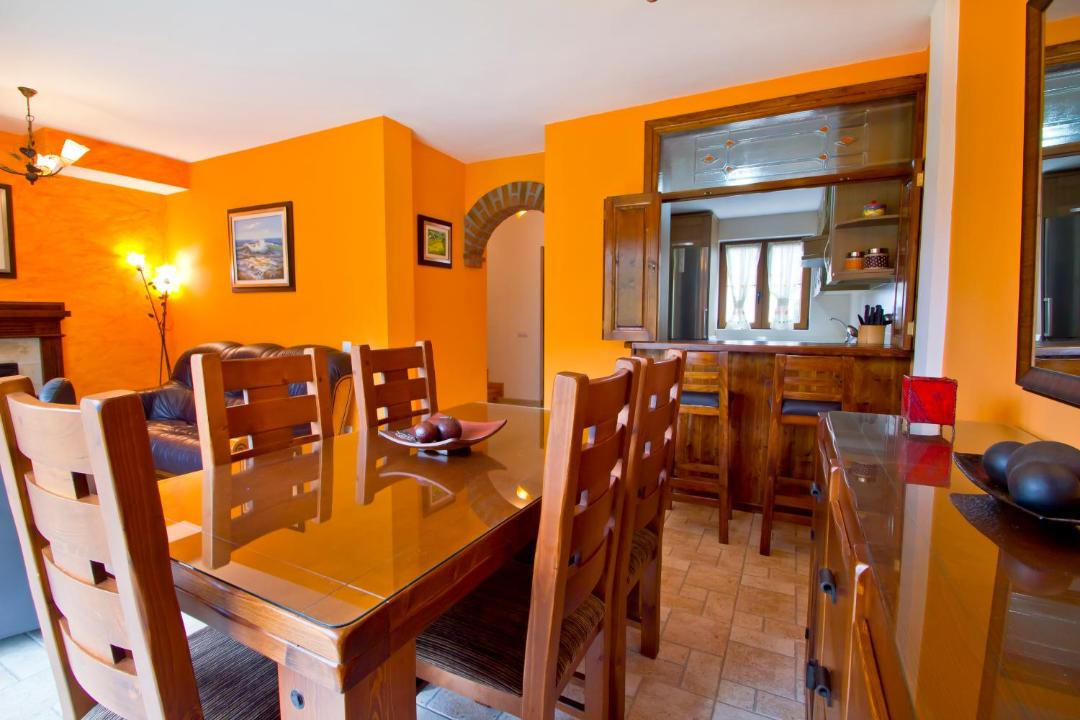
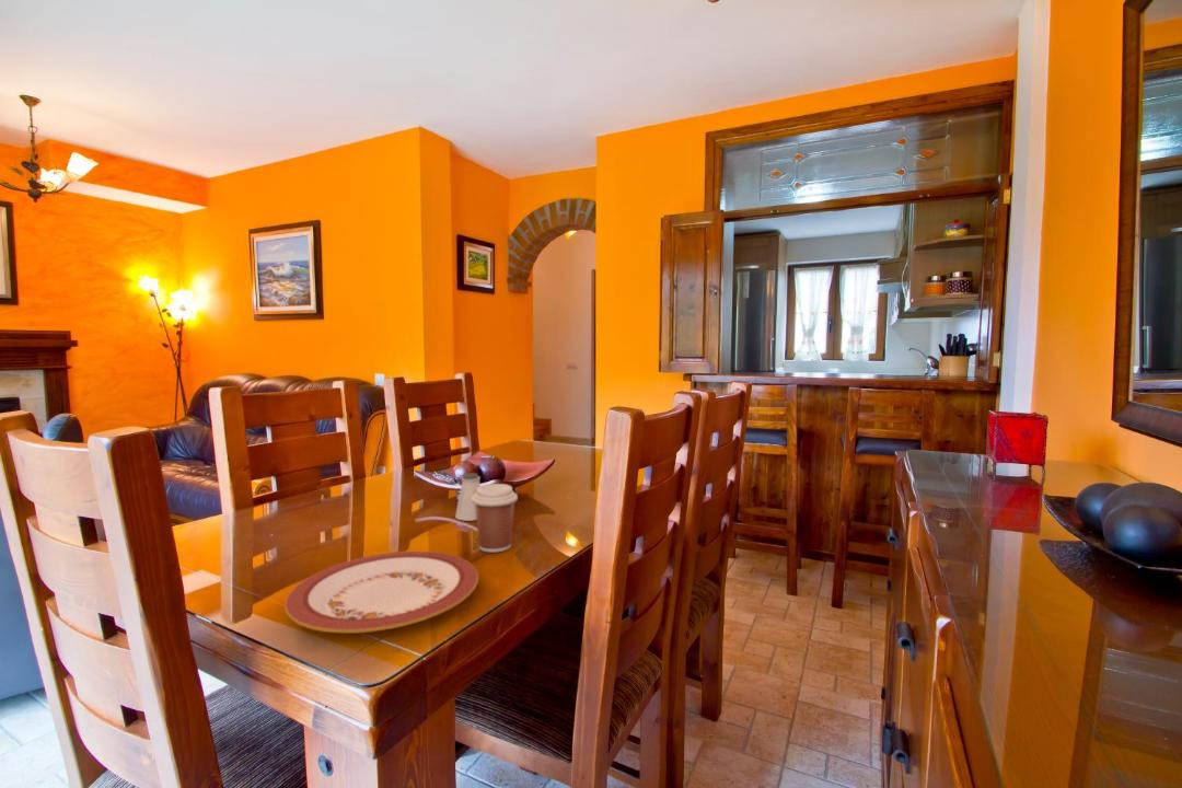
+ plate [283,551,479,634]
+ coffee cup [472,483,519,554]
+ saltshaker [454,472,482,522]
